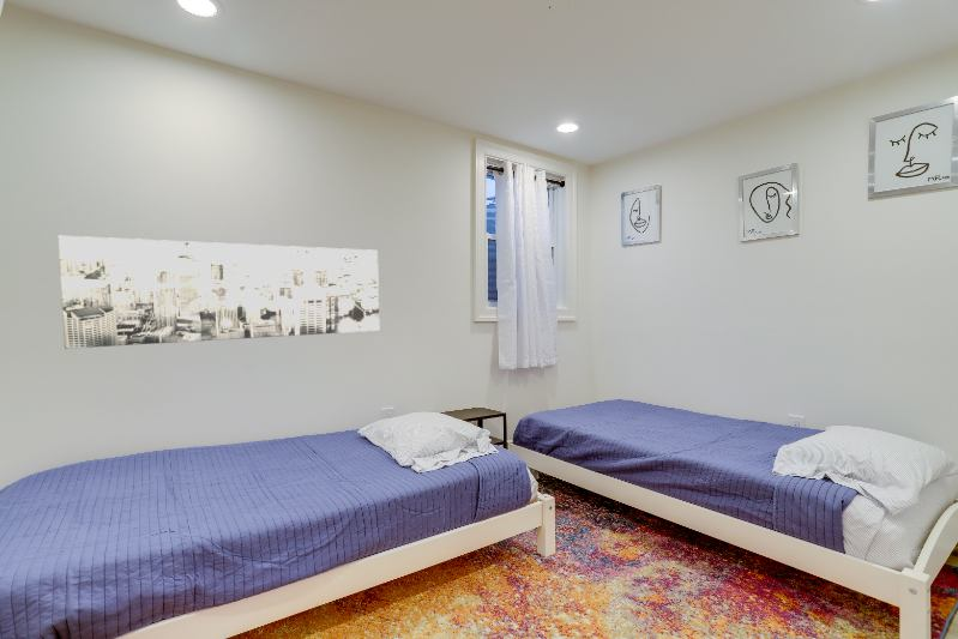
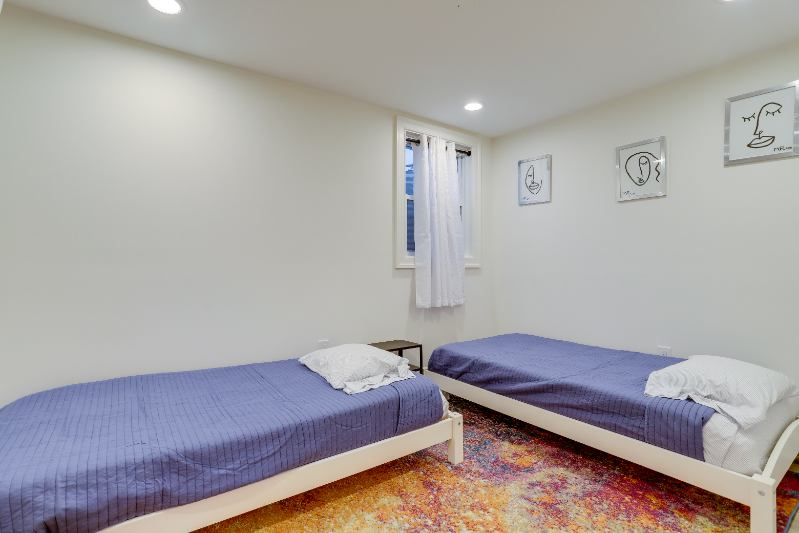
- wall art [58,235,380,350]
